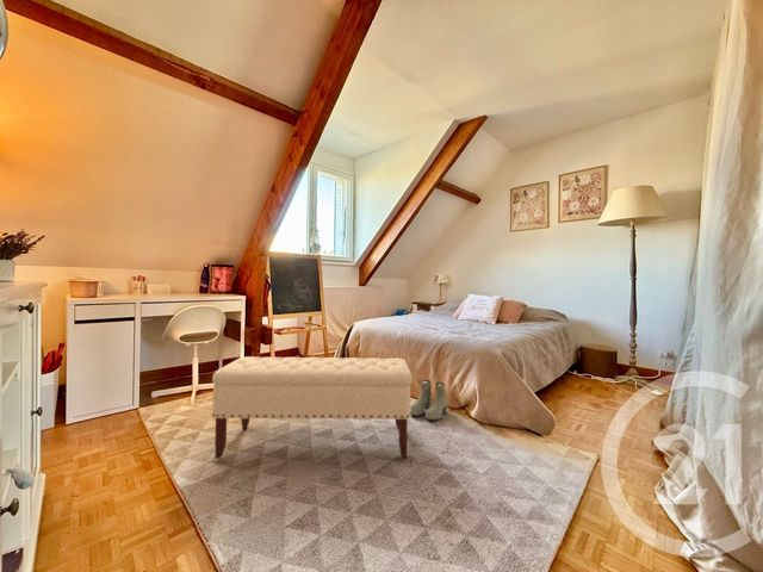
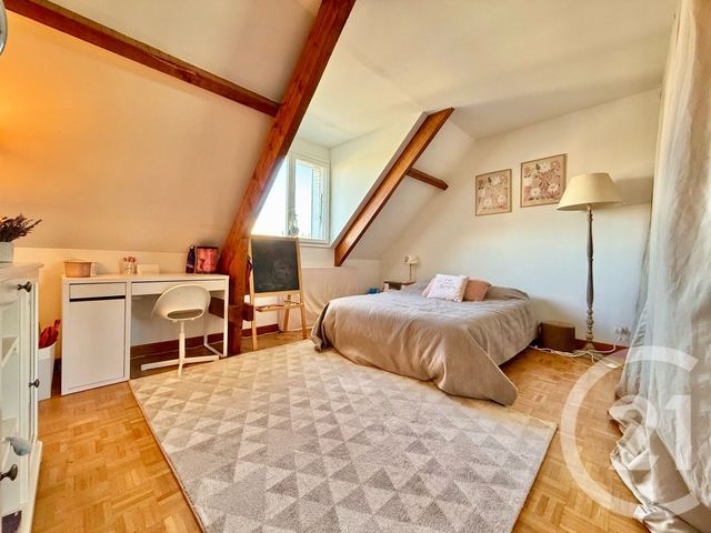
- bench [211,355,412,460]
- boots [410,379,448,422]
